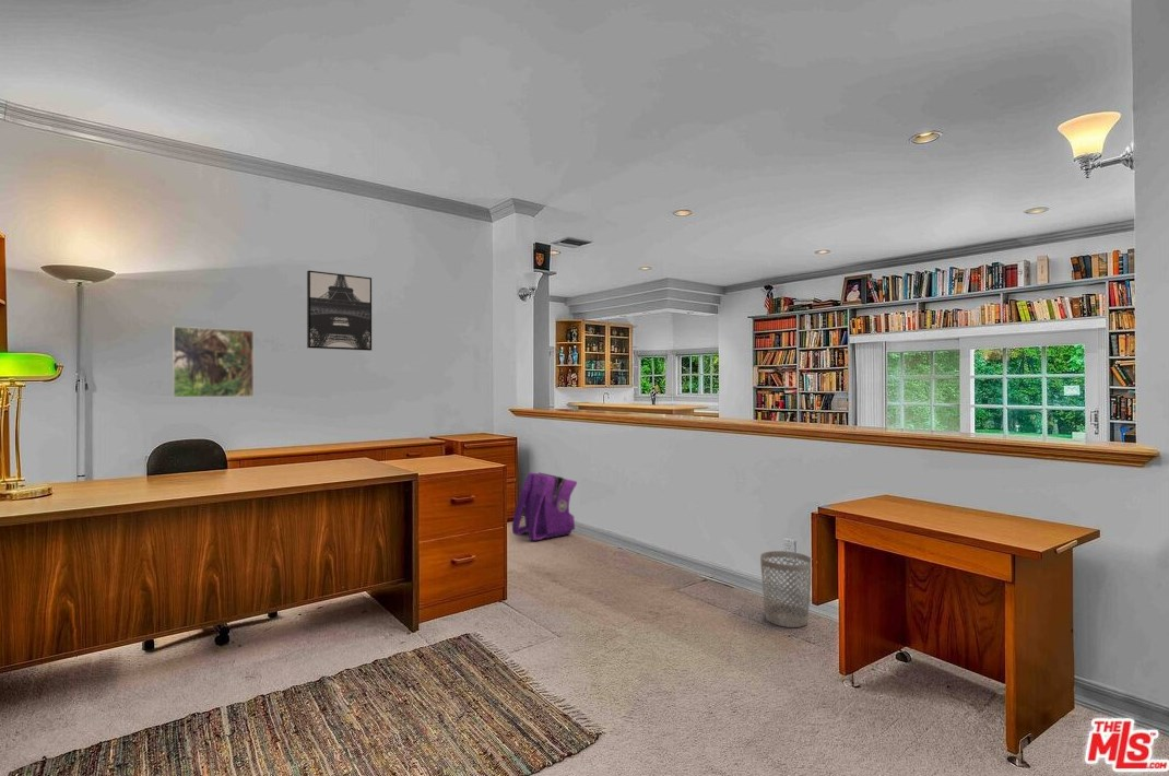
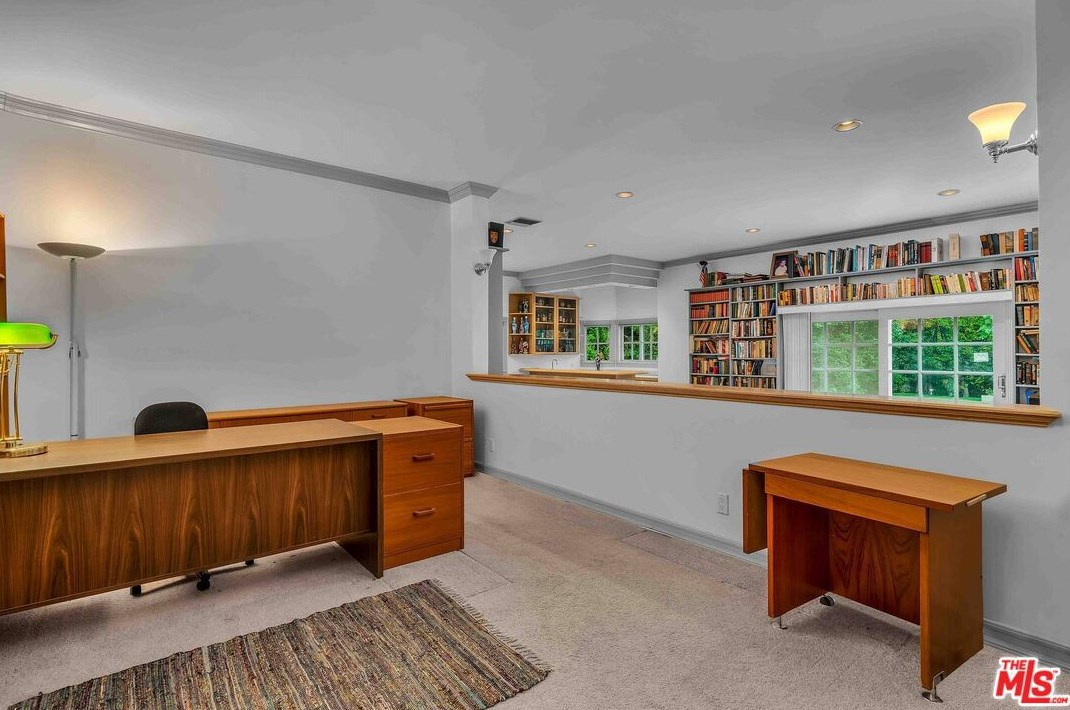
- wastebasket [759,550,812,628]
- backpack [511,472,578,542]
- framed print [172,326,255,399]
- wall art [306,269,373,352]
